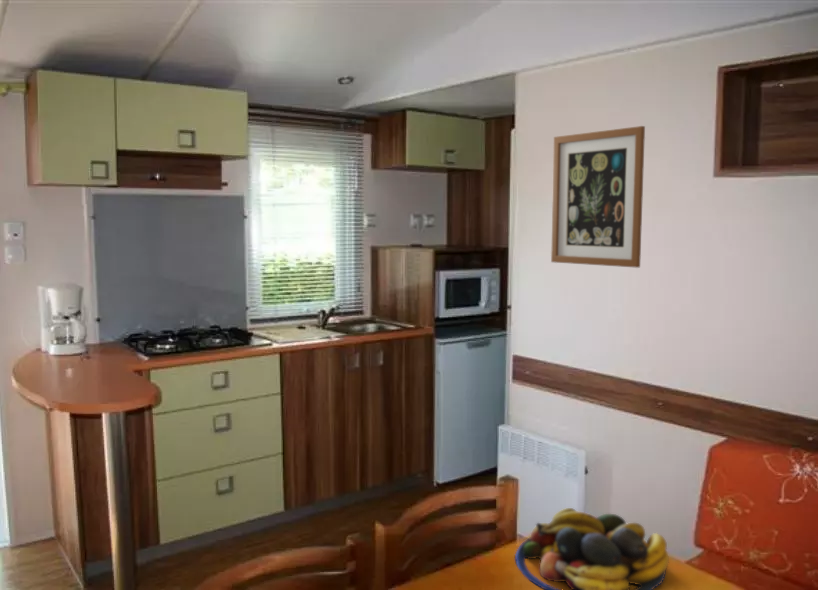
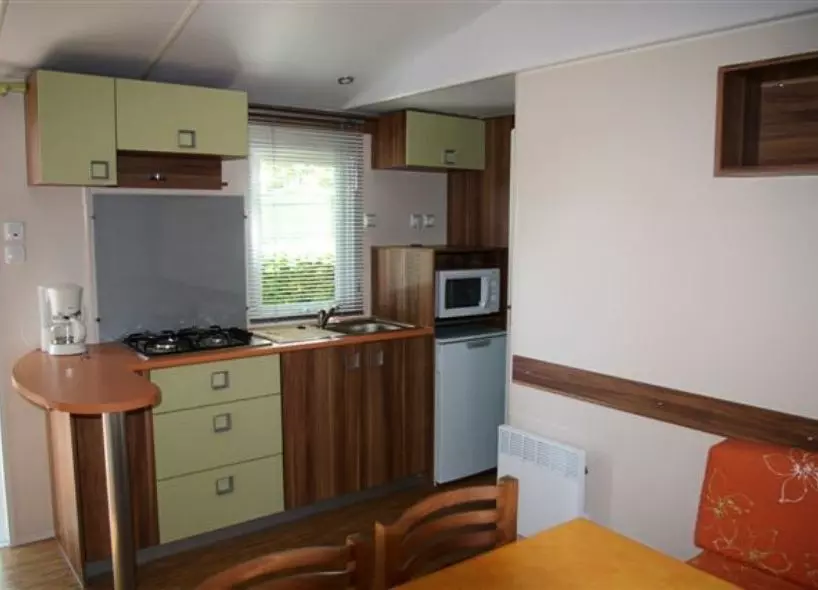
- wall art [550,125,646,269]
- fruit bowl [514,507,670,590]
